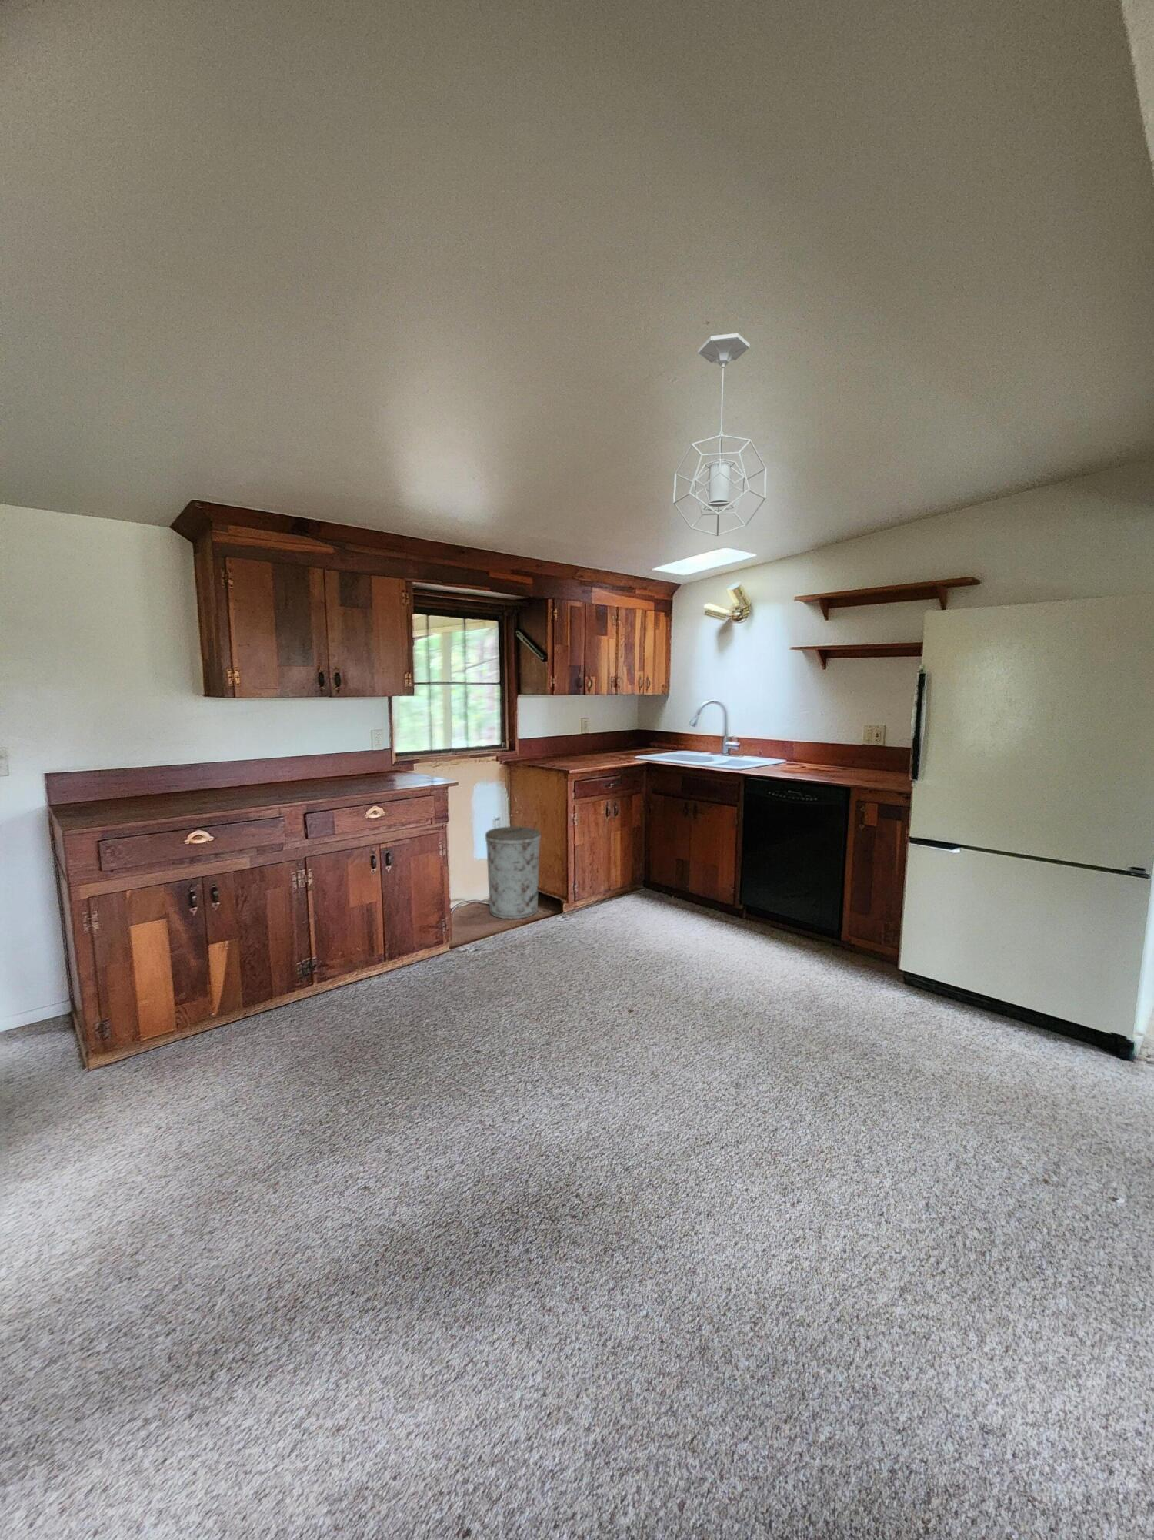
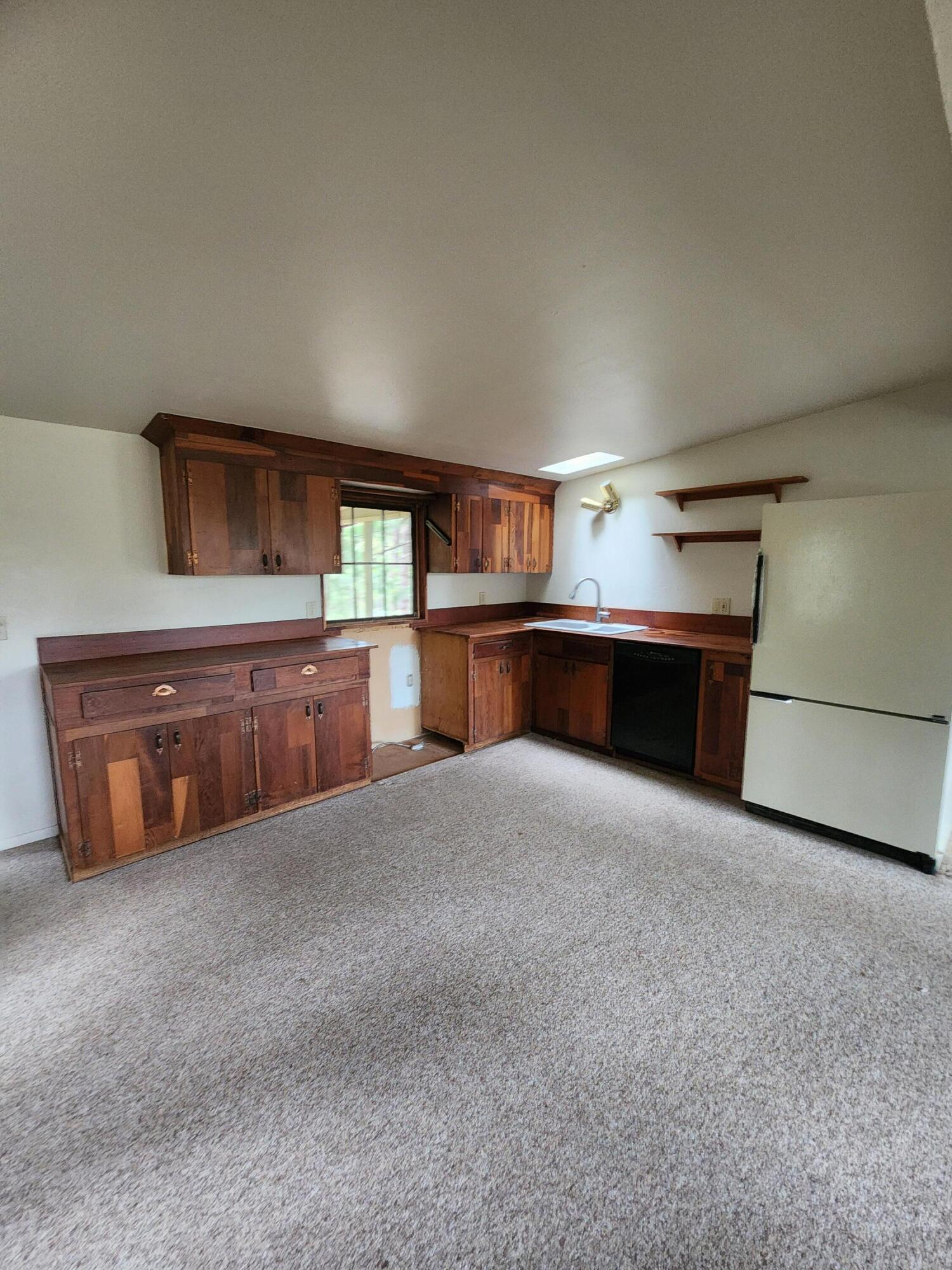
- pendant light [673,332,767,537]
- trash can [485,826,542,920]
